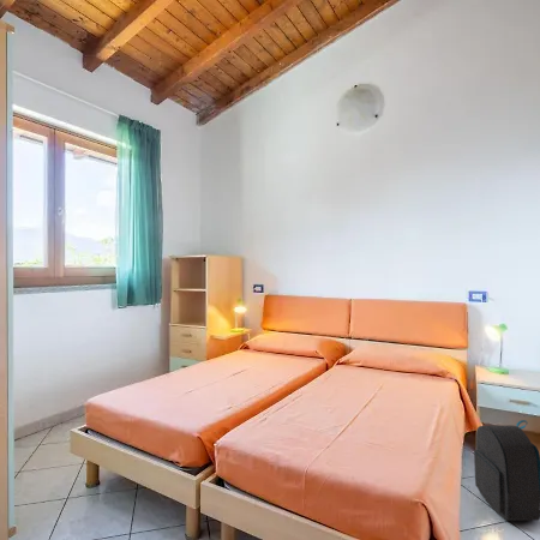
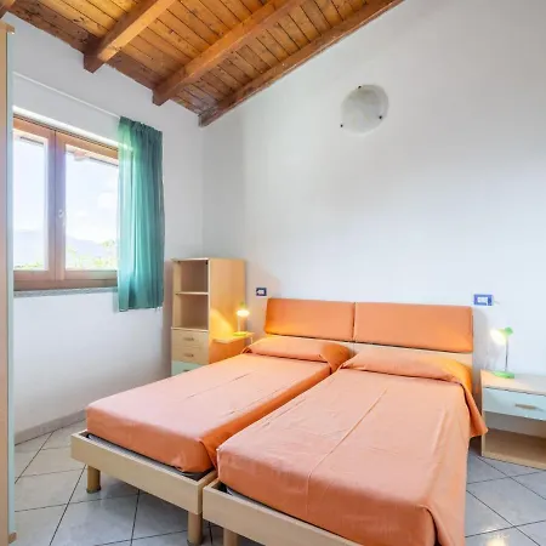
- backpack [473,419,540,522]
